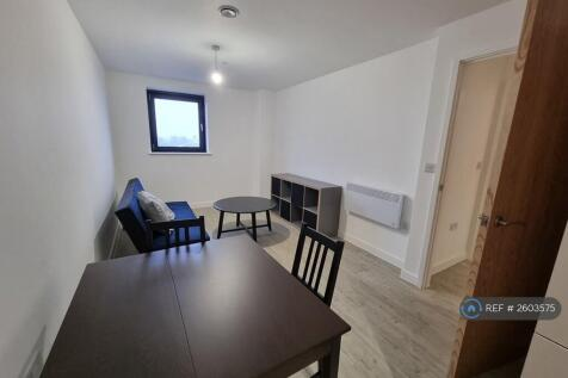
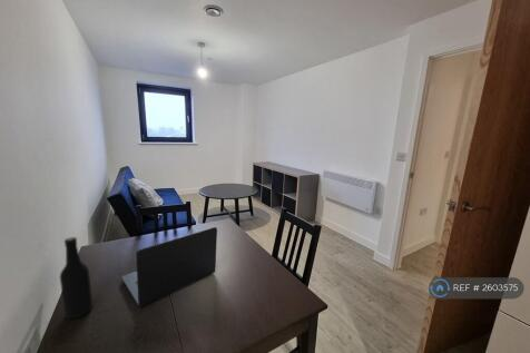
+ laptop [121,226,218,308]
+ bottle [59,236,94,320]
